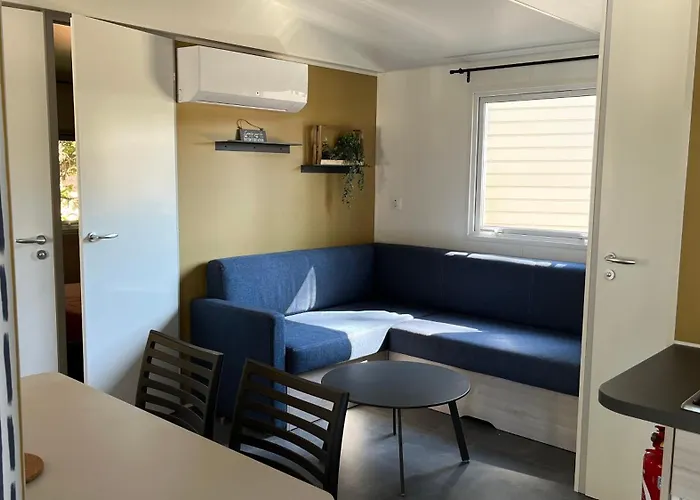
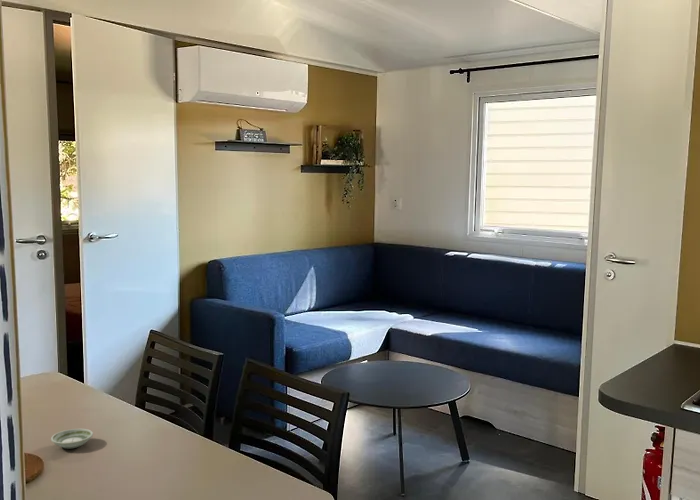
+ saucer [50,428,94,449]
